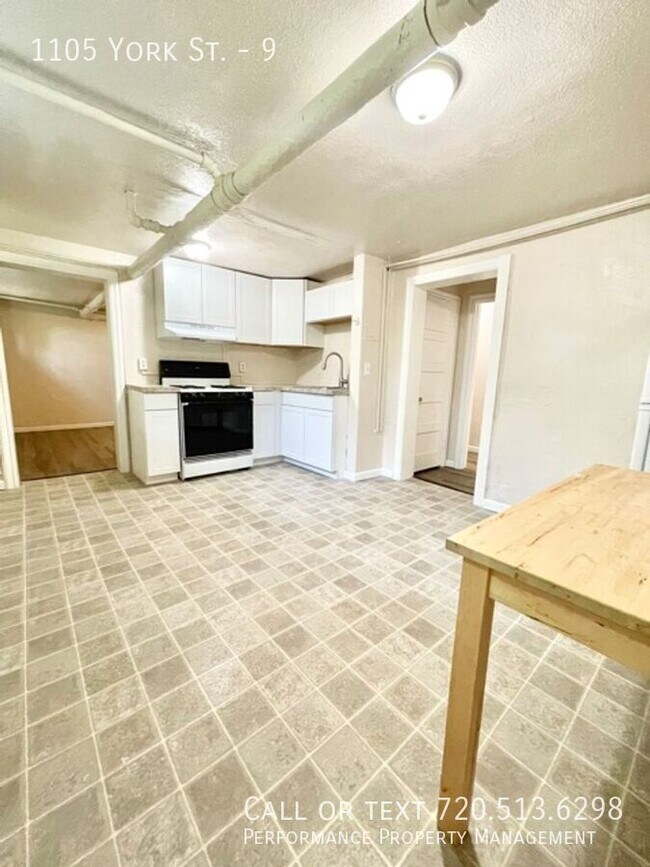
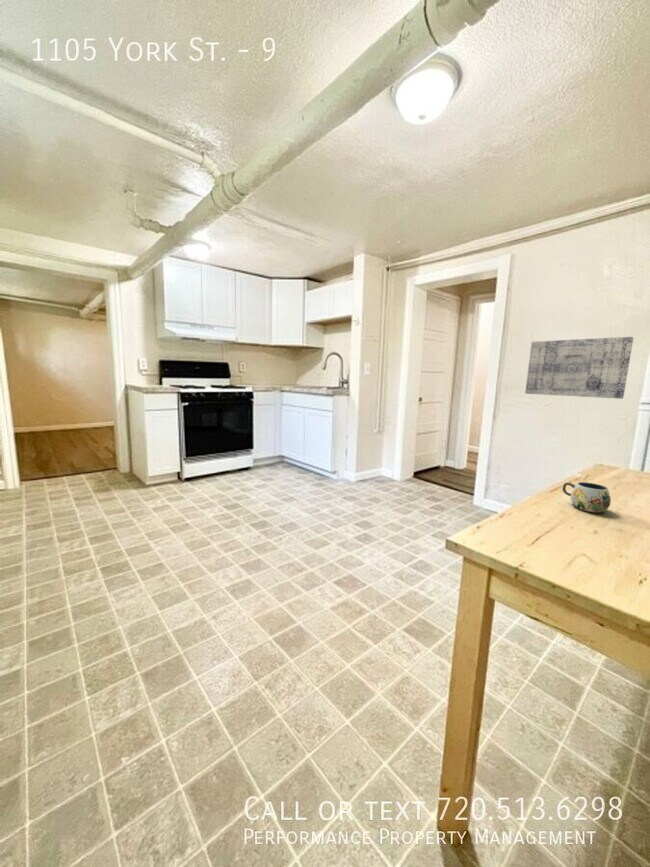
+ mug [562,481,612,514]
+ wall art [524,336,634,400]
